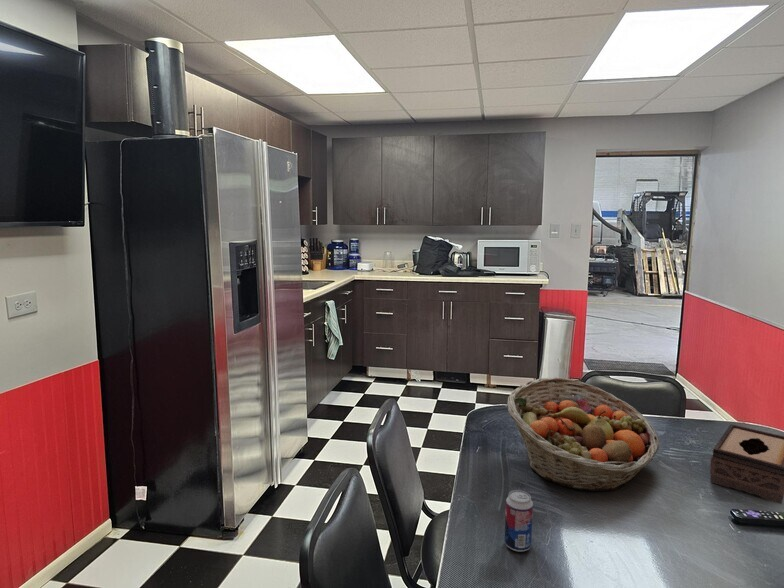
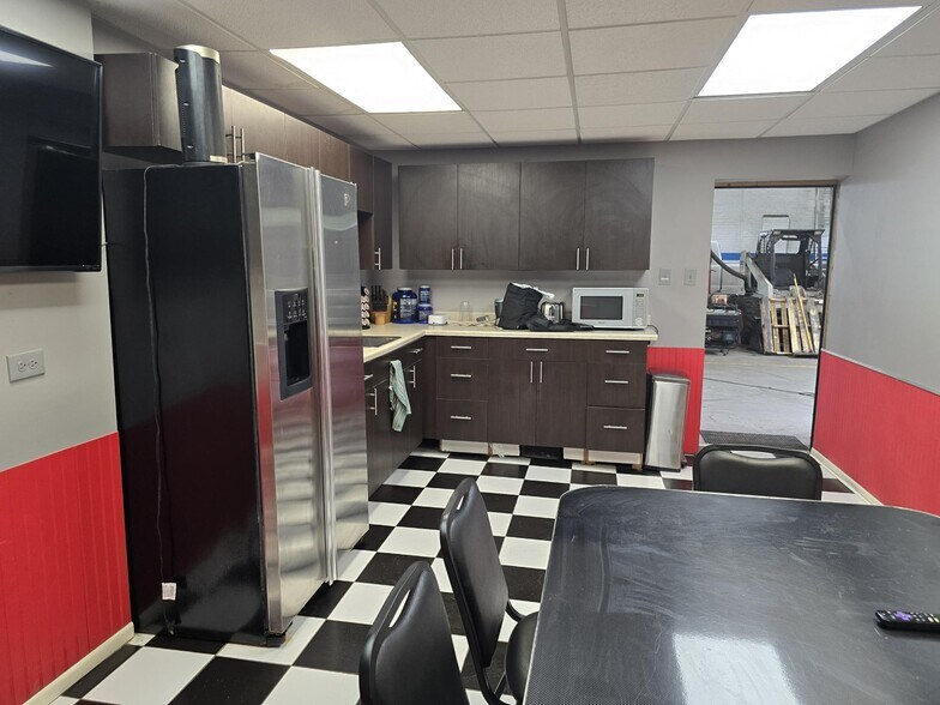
- tissue box [709,423,784,505]
- fruit basket [506,376,660,492]
- beverage can [503,489,534,553]
